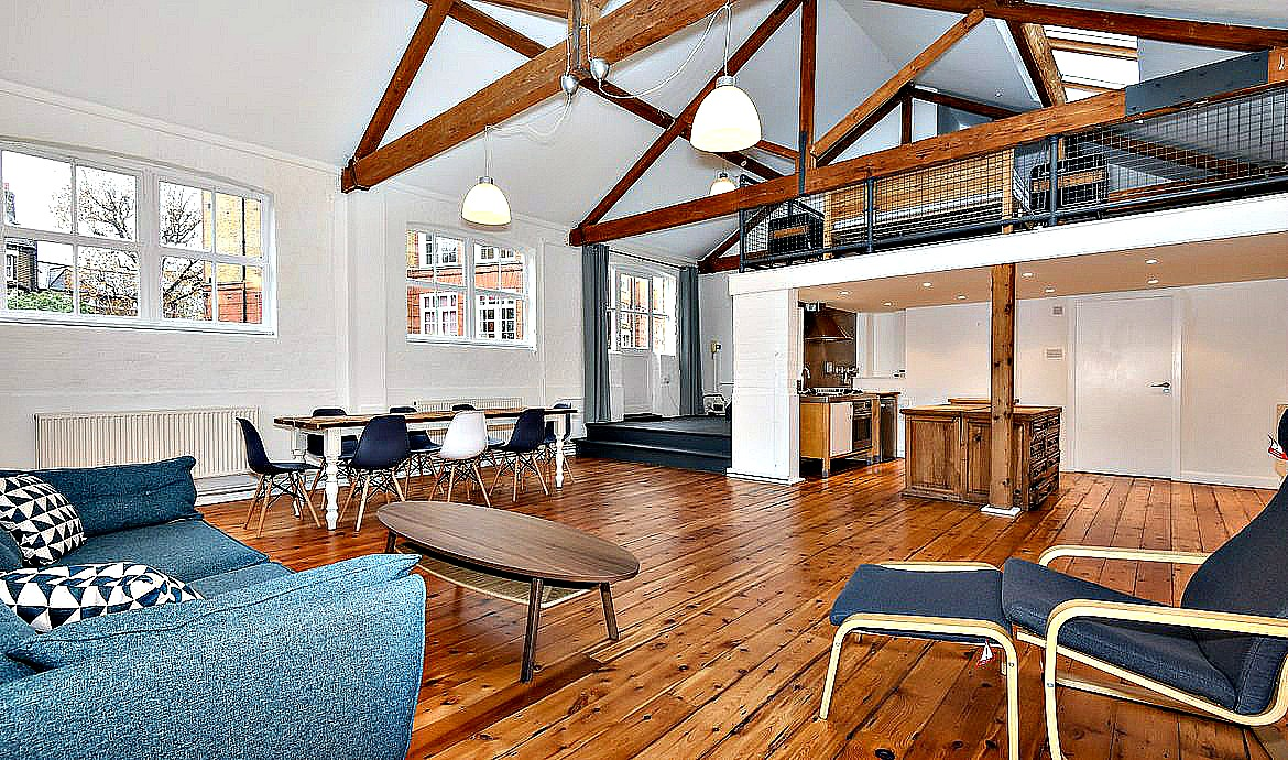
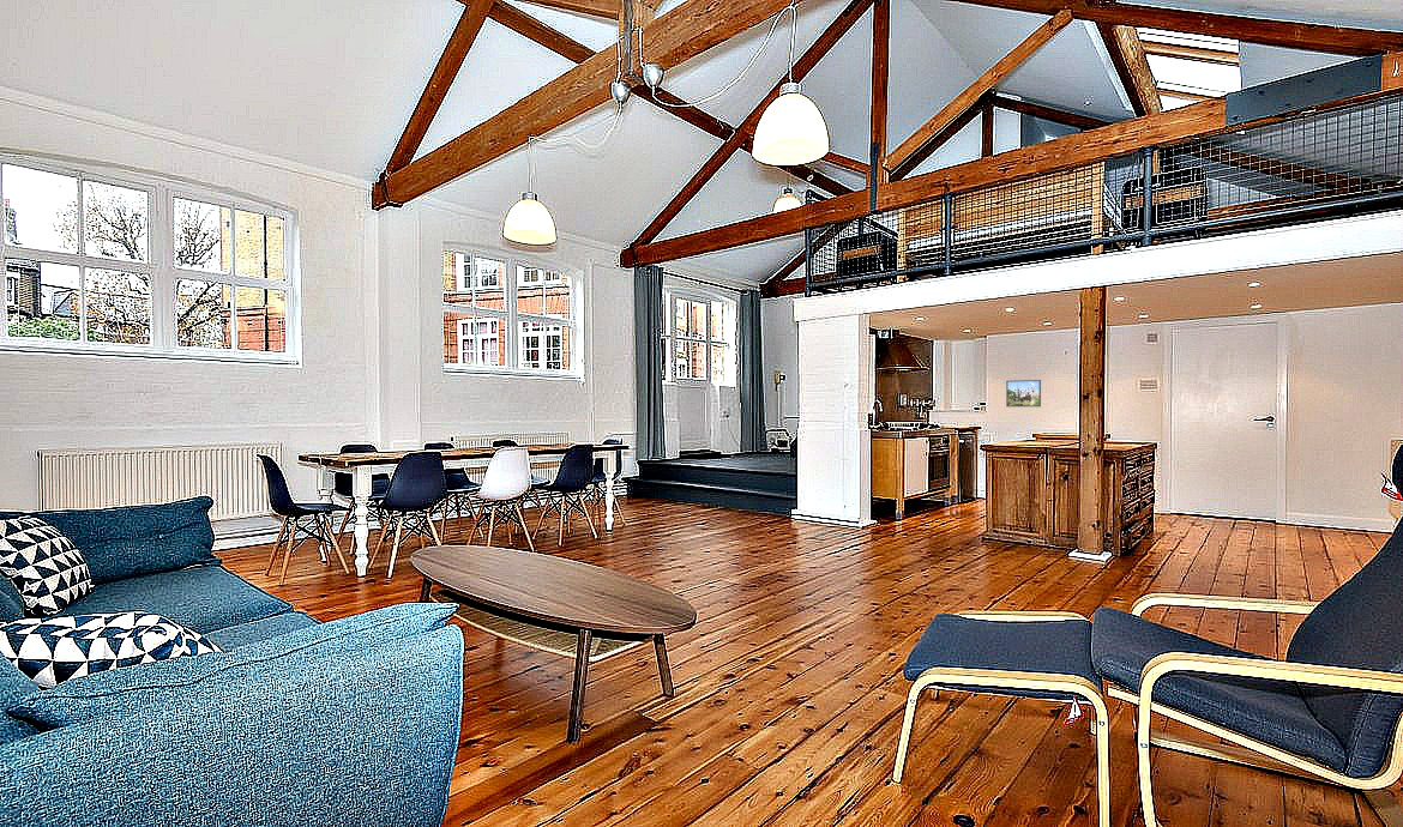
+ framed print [1005,379,1042,408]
